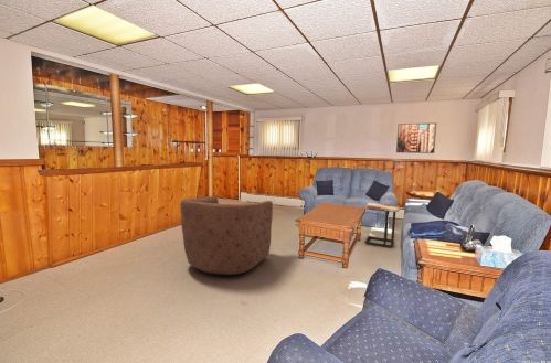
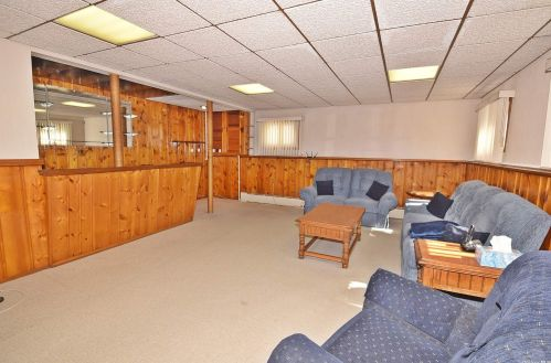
- side table [364,202,401,249]
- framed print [395,122,437,154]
- chair [179,195,274,278]
